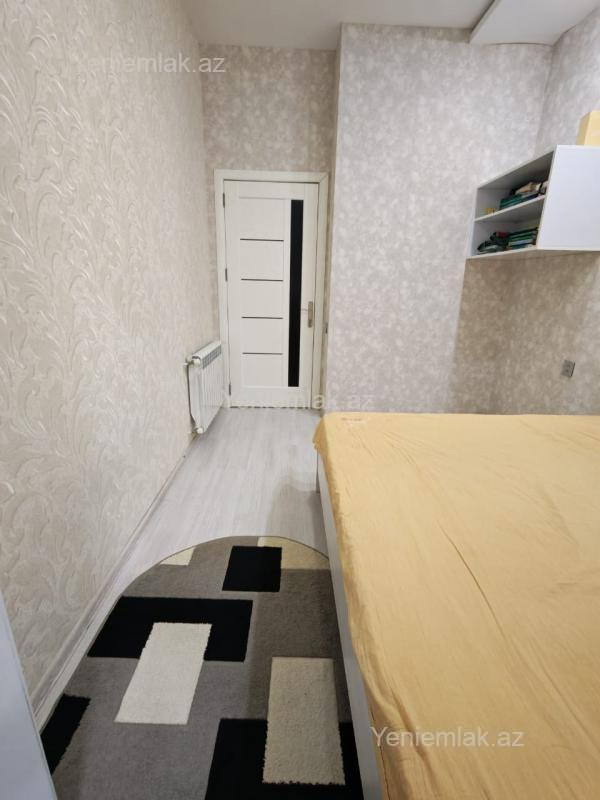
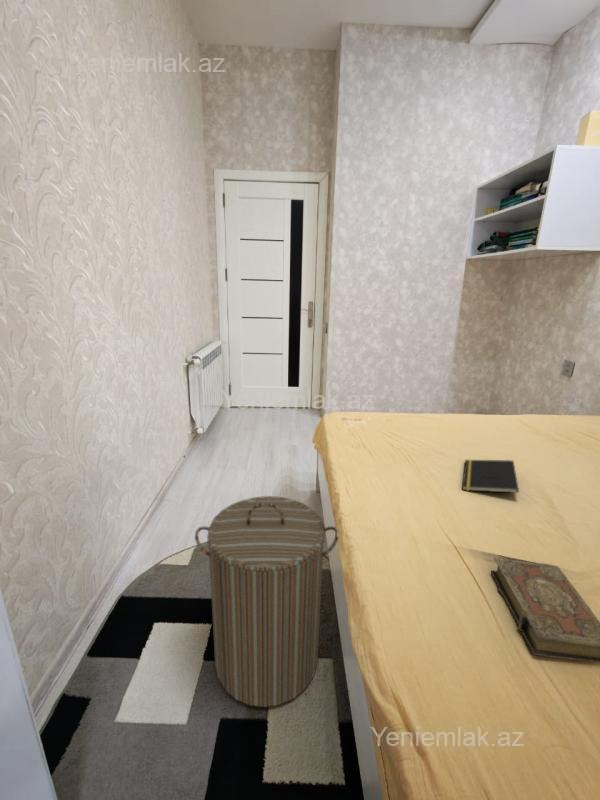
+ laundry hamper [194,495,339,708]
+ notepad [461,459,520,494]
+ book [490,557,600,663]
